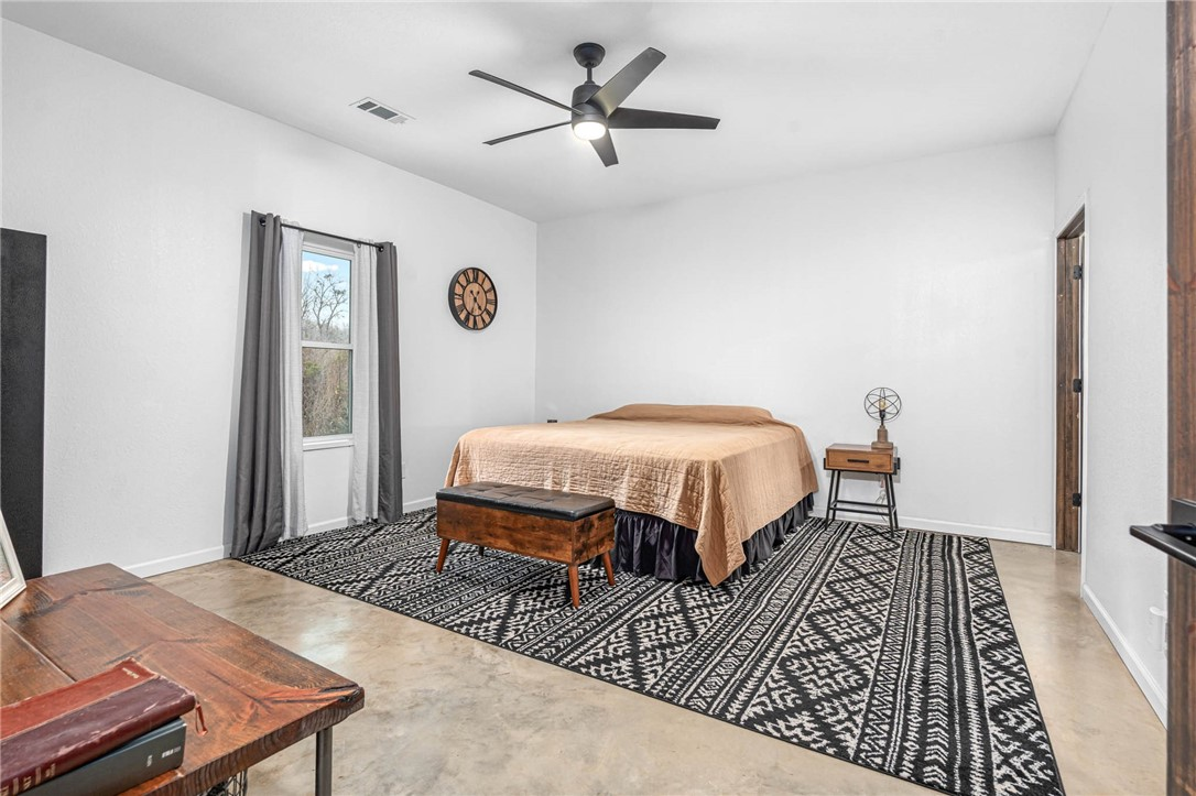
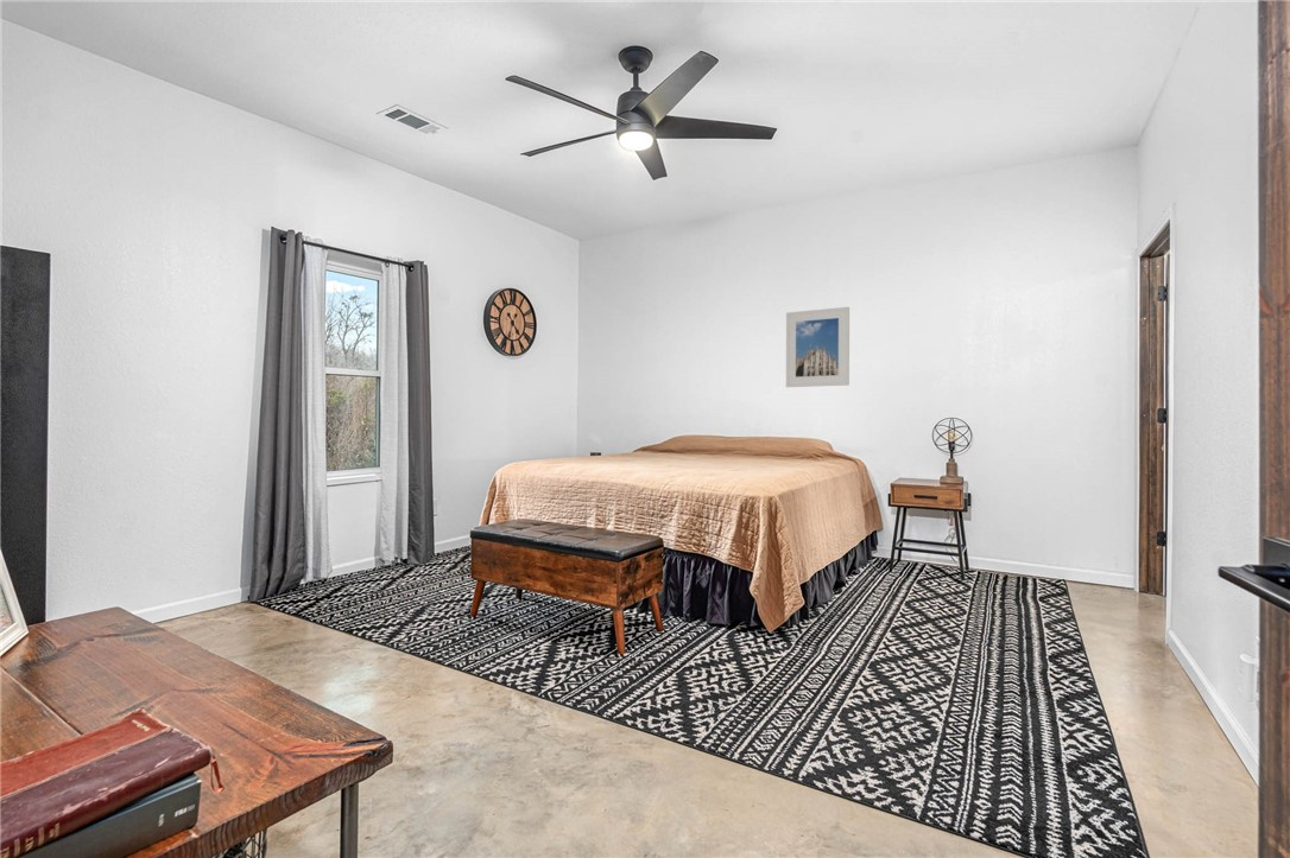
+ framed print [785,306,850,388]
